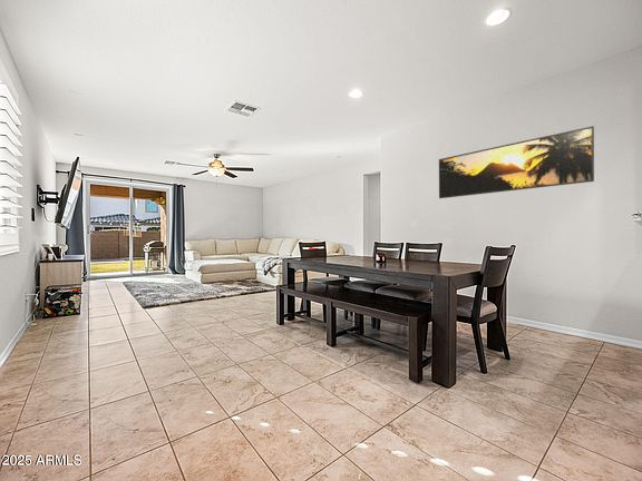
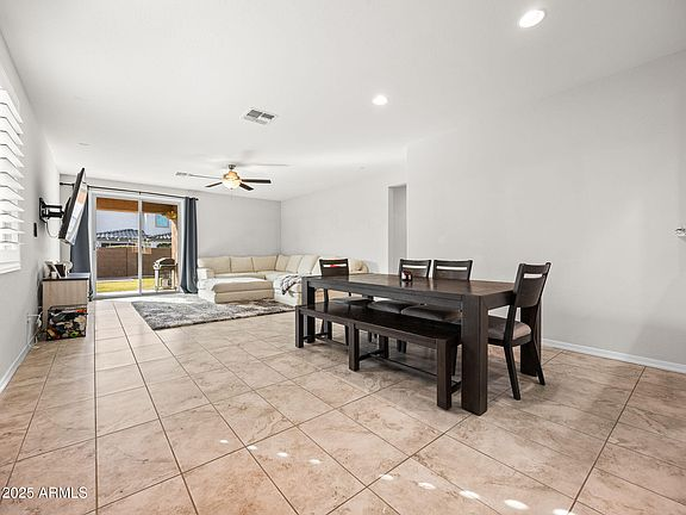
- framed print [438,125,595,199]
